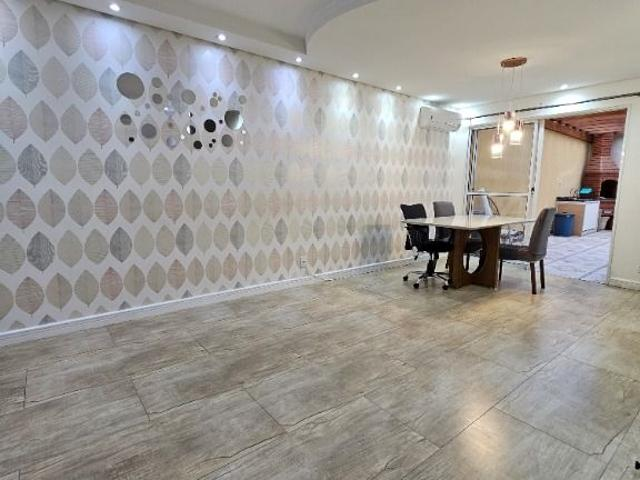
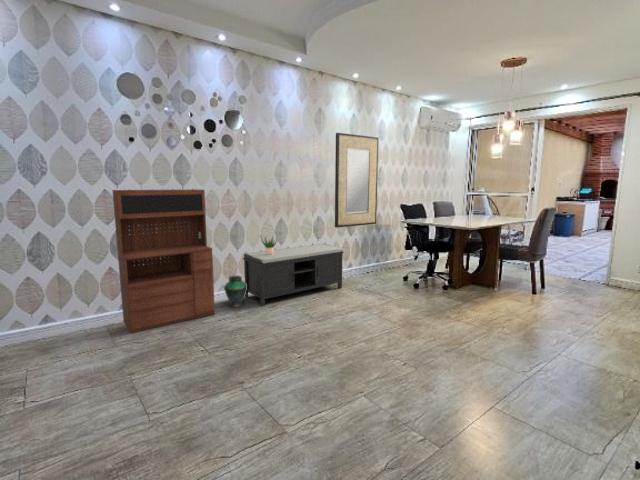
+ potted plant [260,235,278,255]
+ home mirror [334,132,380,229]
+ bench [242,243,345,307]
+ shelving unit [111,188,216,334]
+ vase [223,275,247,308]
